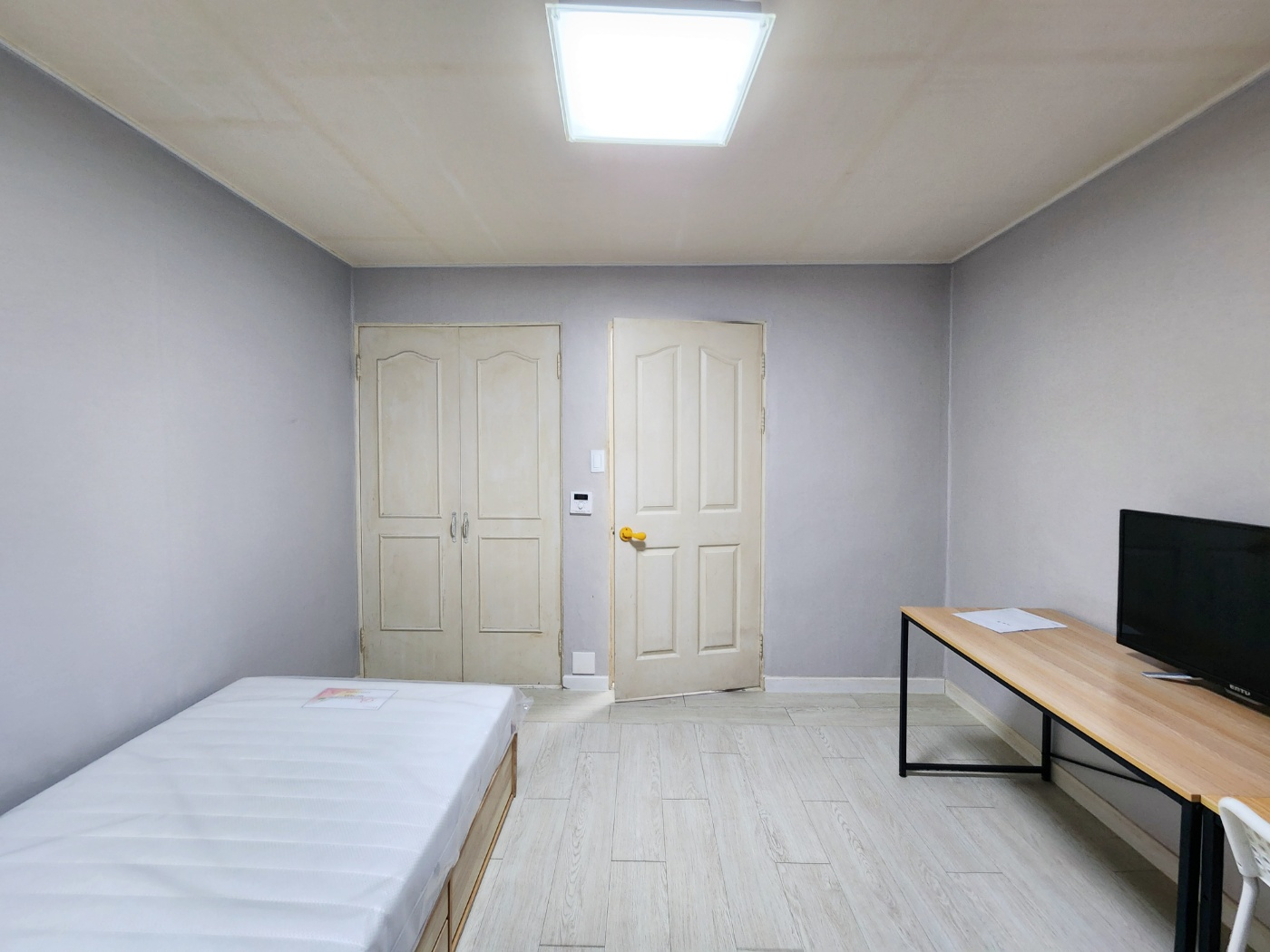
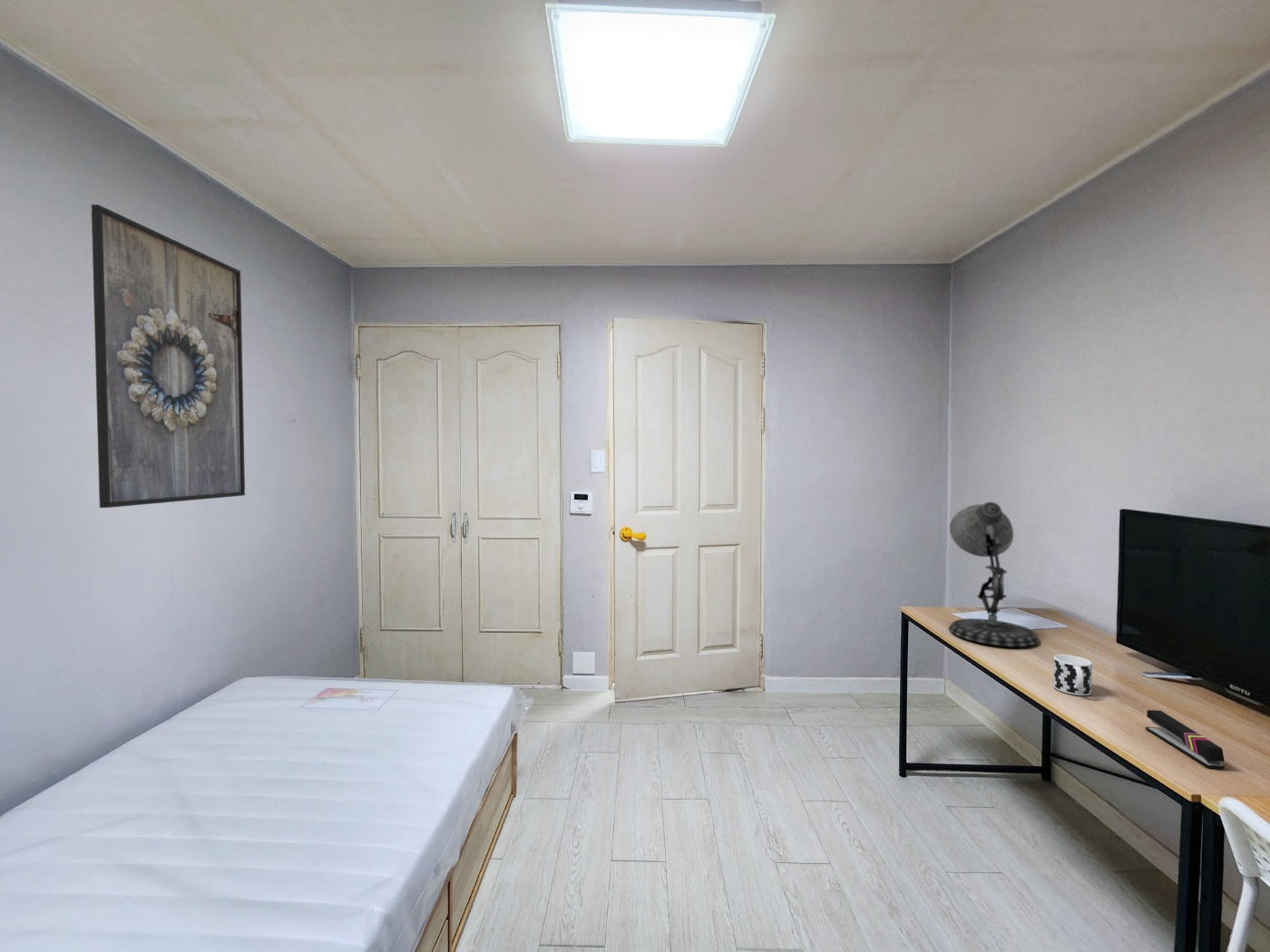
+ stapler [1145,709,1226,770]
+ desk lamp [948,501,1040,647]
+ cup [1052,654,1093,696]
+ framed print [91,204,246,509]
